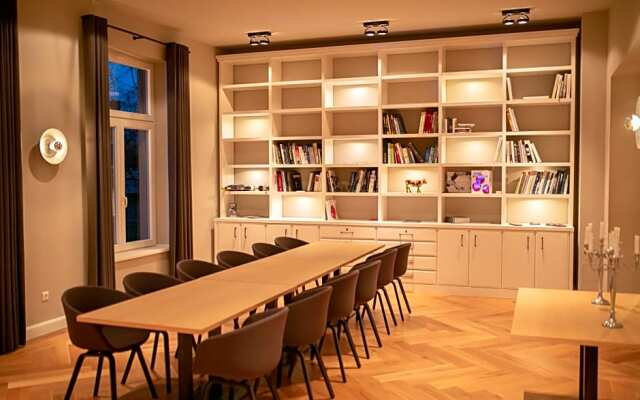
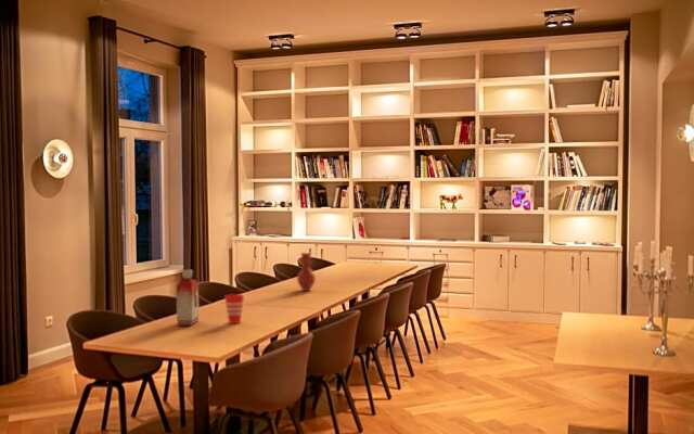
+ cup [224,293,245,324]
+ vase [296,251,317,292]
+ bottle [176,268,200,327]
